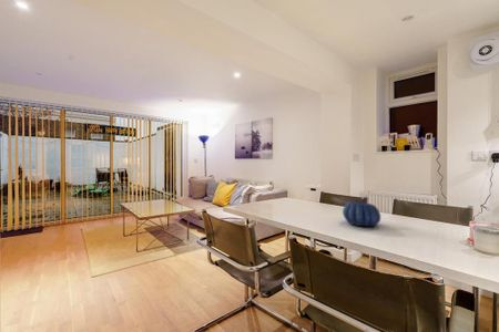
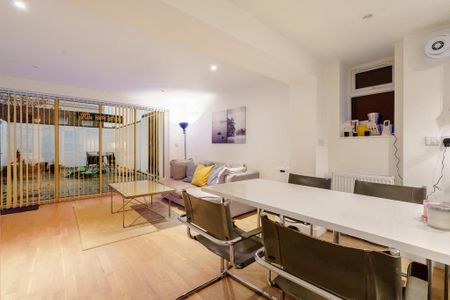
- decorative bowl [342,200,381,227]
